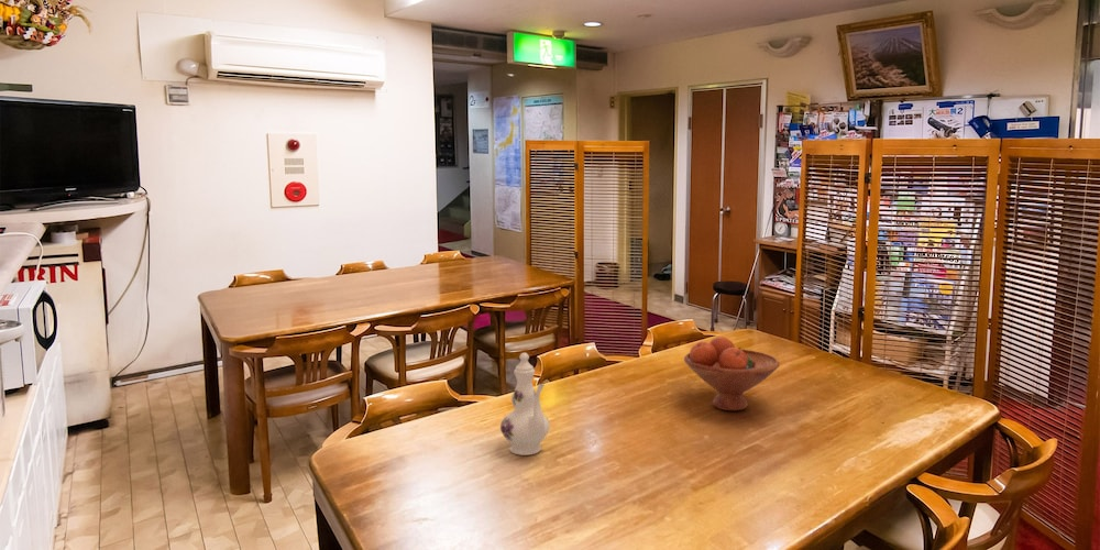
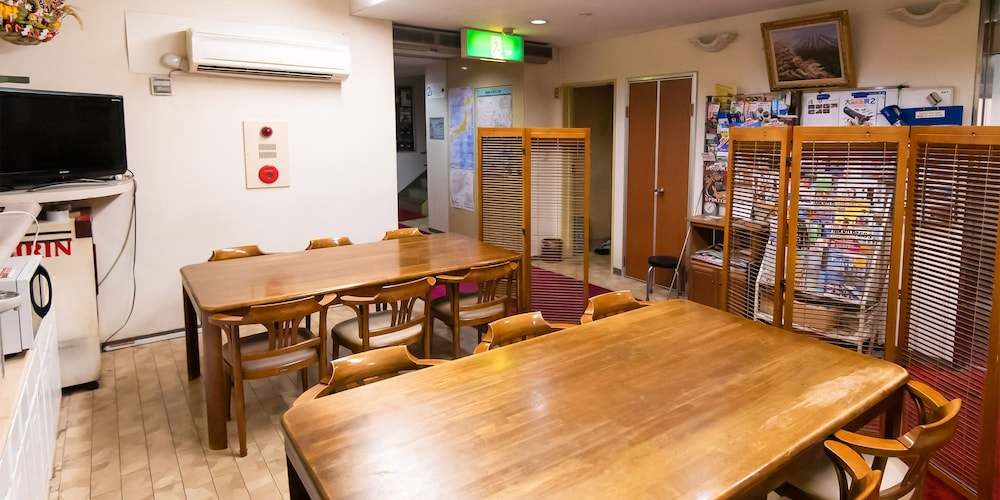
- fruit bowl [683,336,781,411]
- chinaware [499,352,551,457]
